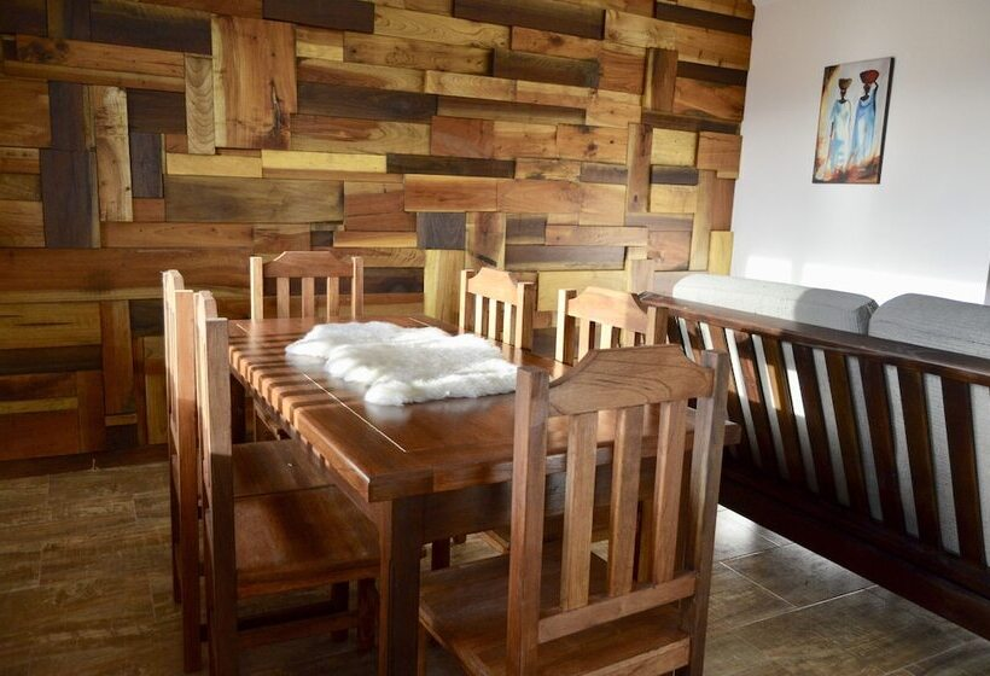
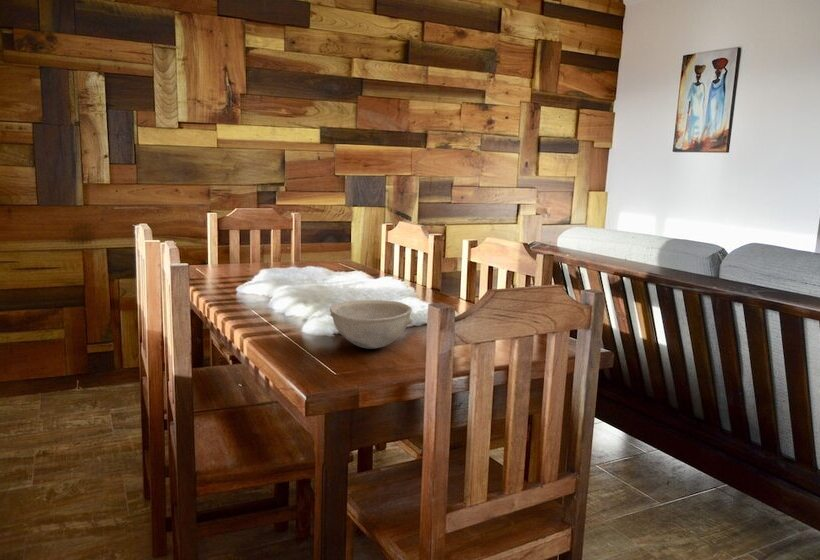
+ bowl [329,299,414,350]
